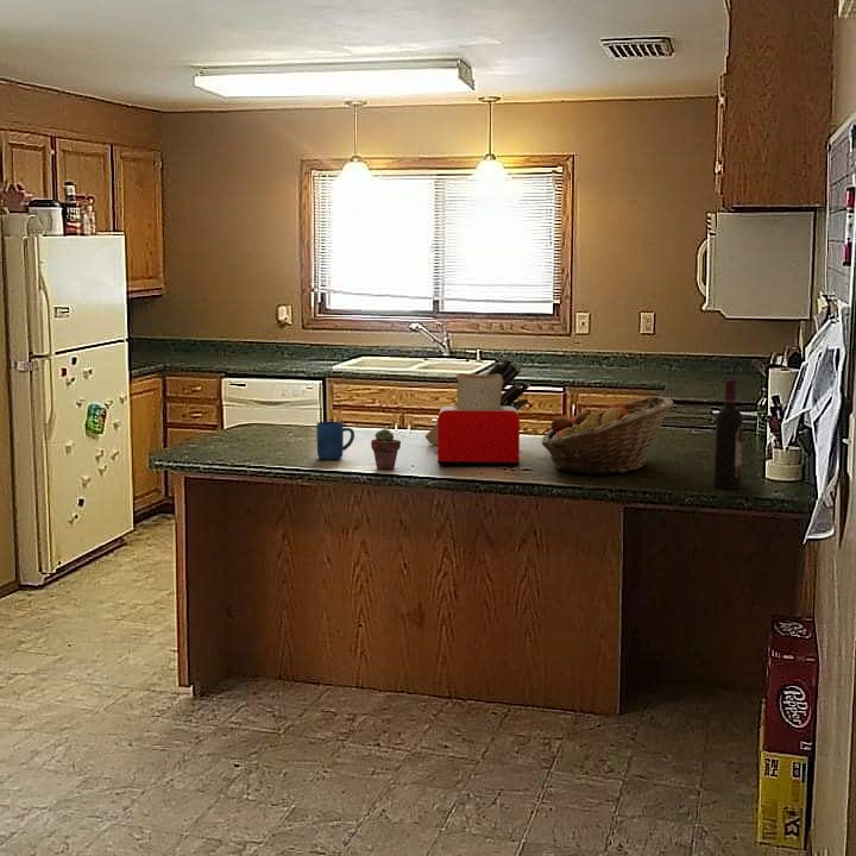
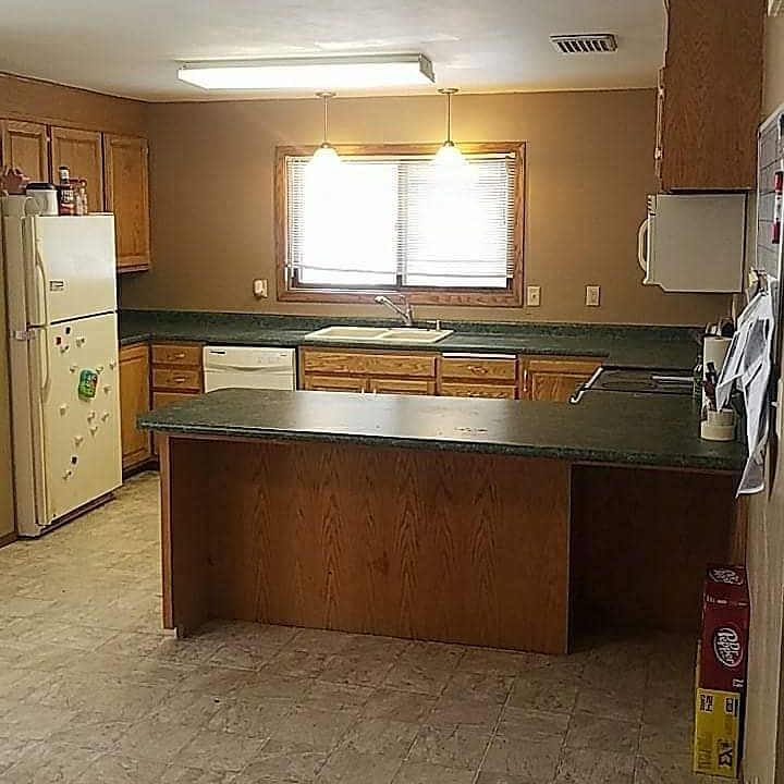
- wine bottle [713,378,744,490]
- toaster [430,372,521,467]
- potted succulent [370,428,402,470]
- knife block [424,355,531,447]
- mug [316,421,355,461]
- fruit basket [541,395,675,476]
